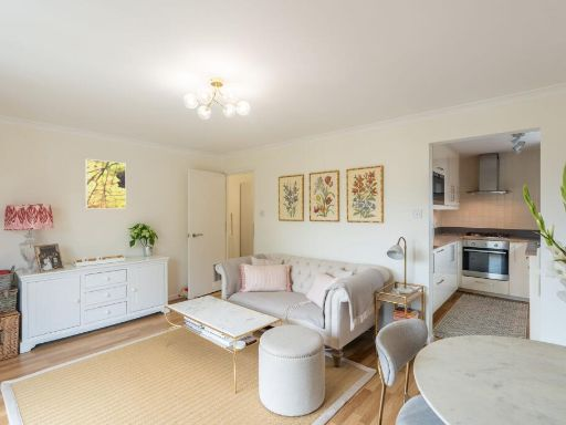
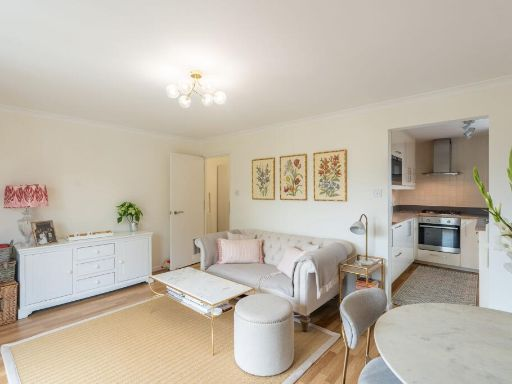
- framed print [84,158,127,210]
